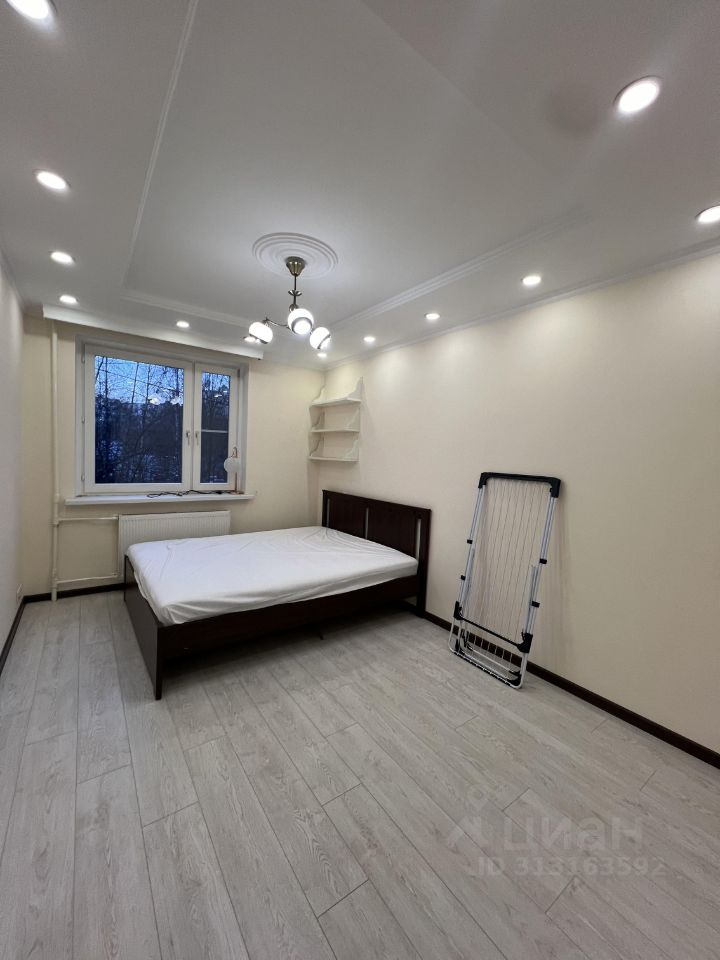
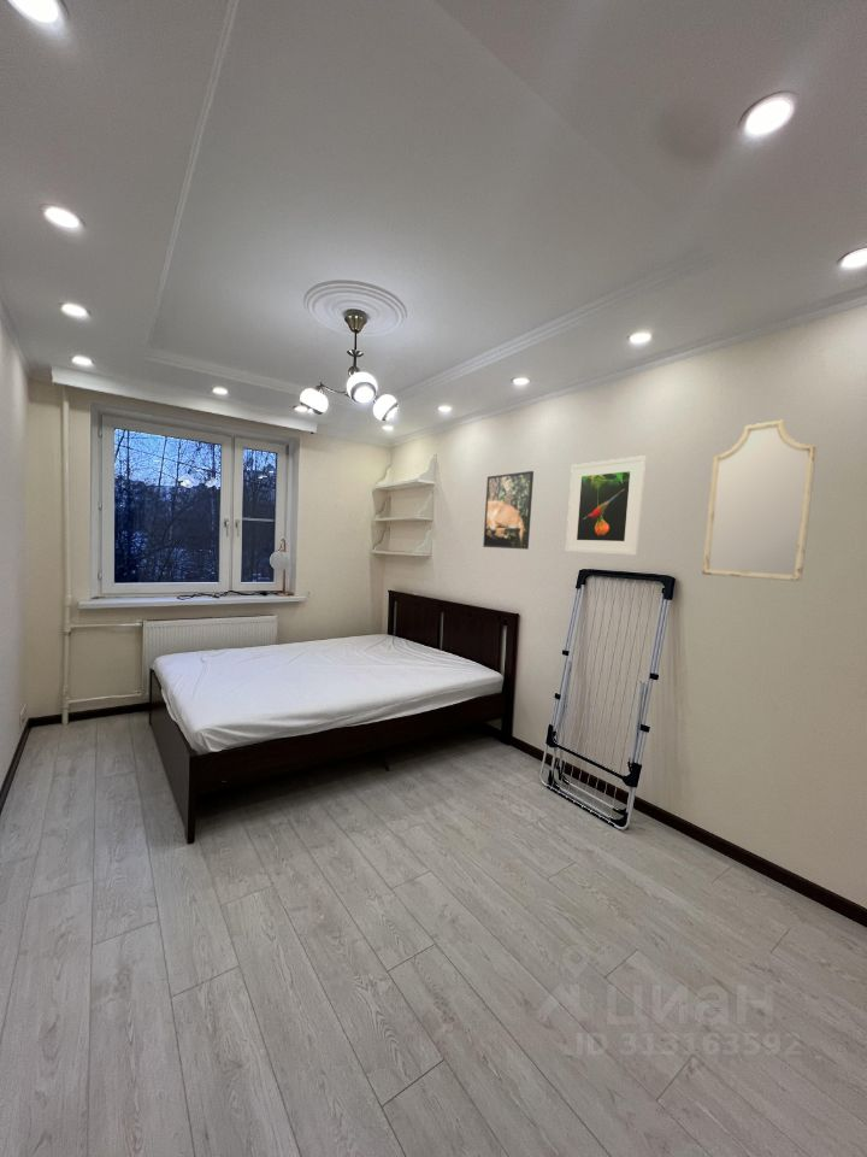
+ home mirror [701,418,818,583]
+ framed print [482,470,535,551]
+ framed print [565,454,647,557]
